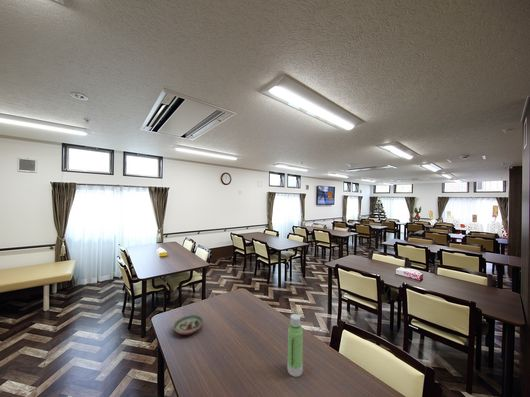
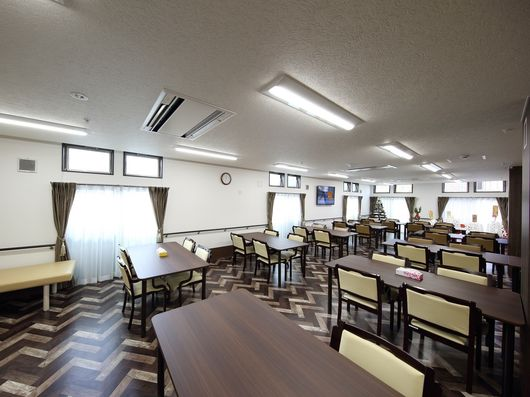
- water bottle [286,313,304,378]
- decorative bowl [172,314,204,336]
